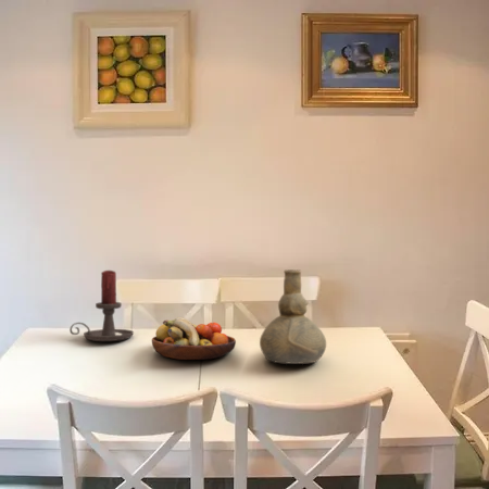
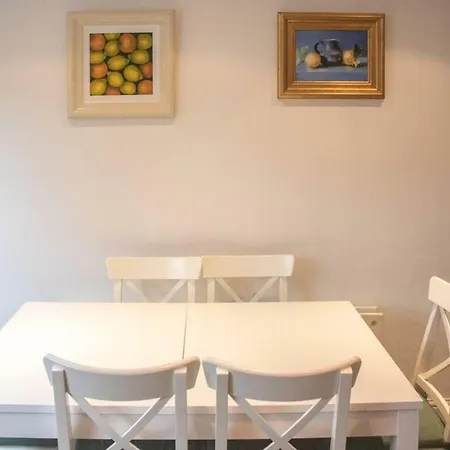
- candle holder [68,269,135,342]
- fruit bowl [151,316,237,361]
- vase [259,268,327,365]
